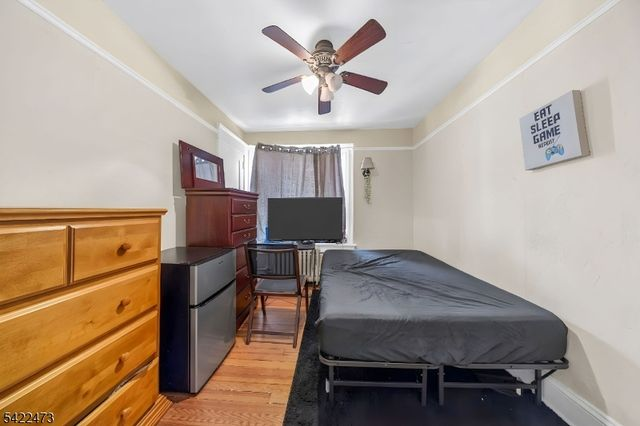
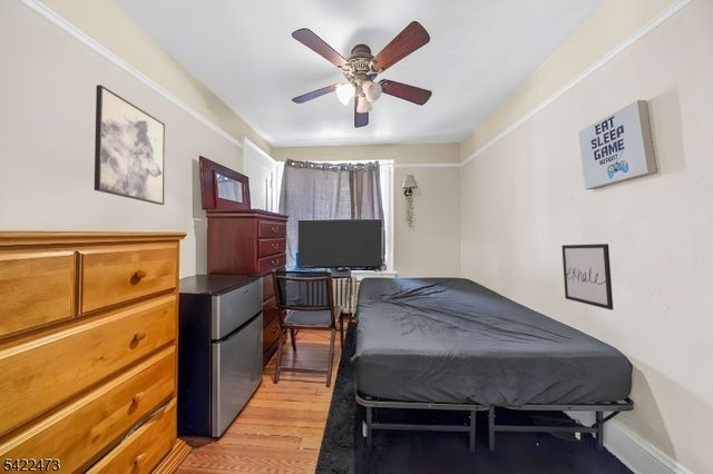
+ wall art [94,83,166,206]
+ wall art [560,243,614,310]
